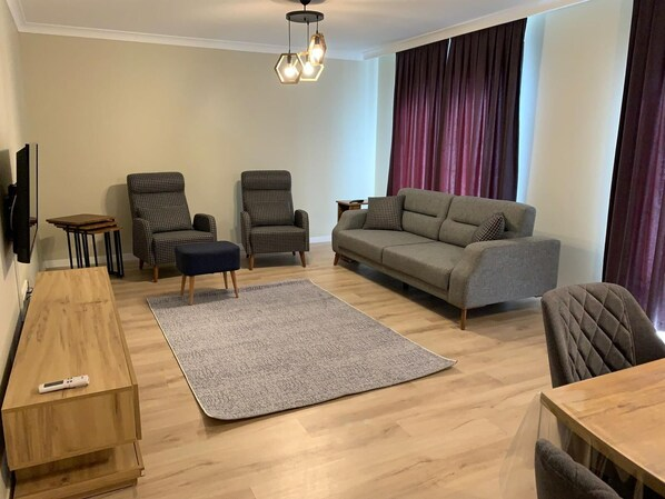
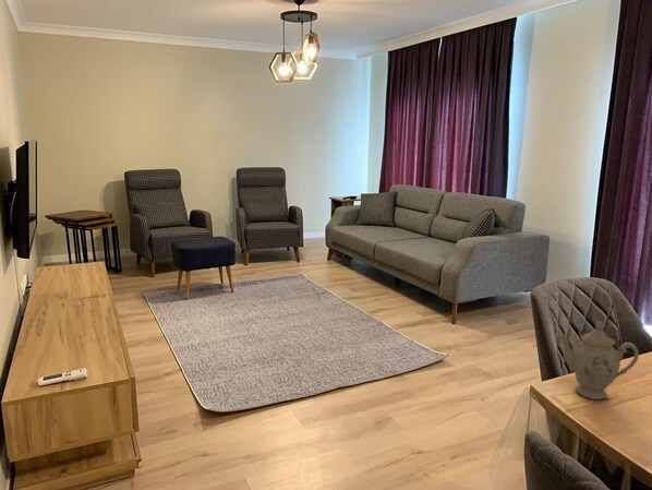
+ chinaware [556,321,640,401]
